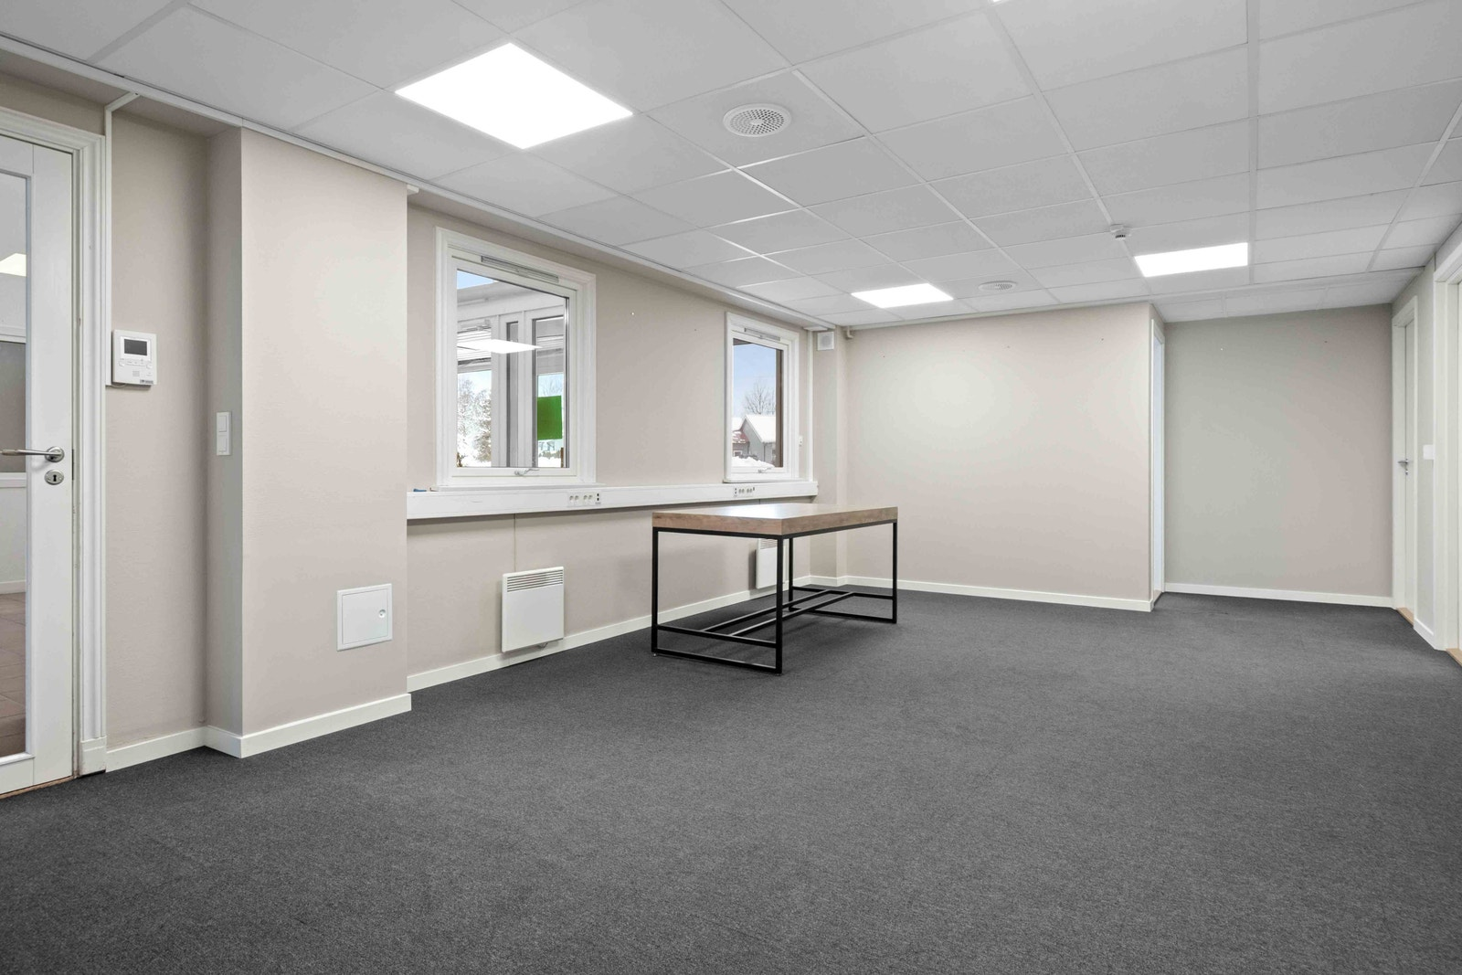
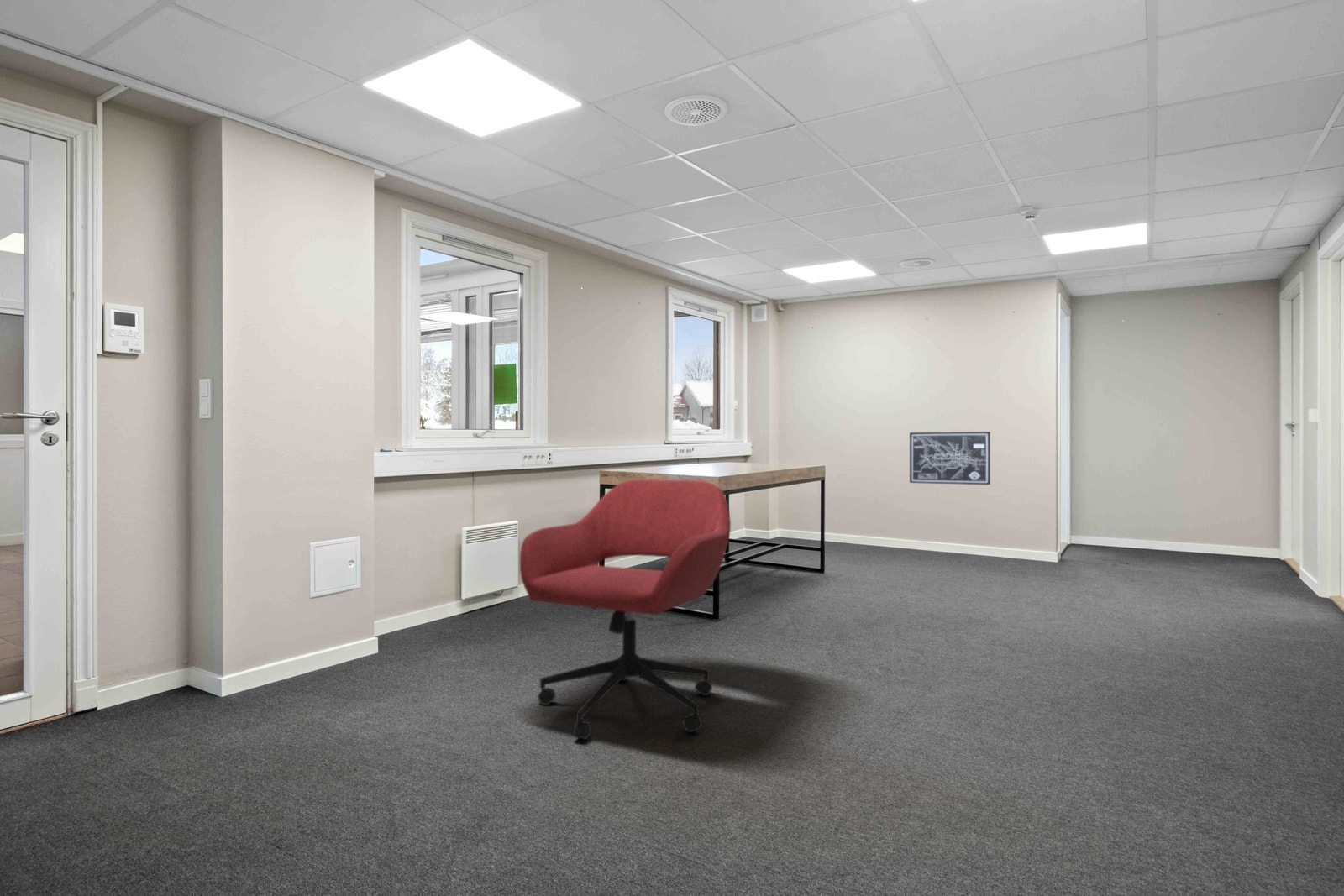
+ wall art [909,431,991,485]
+ office chair [519,479,732,741]
